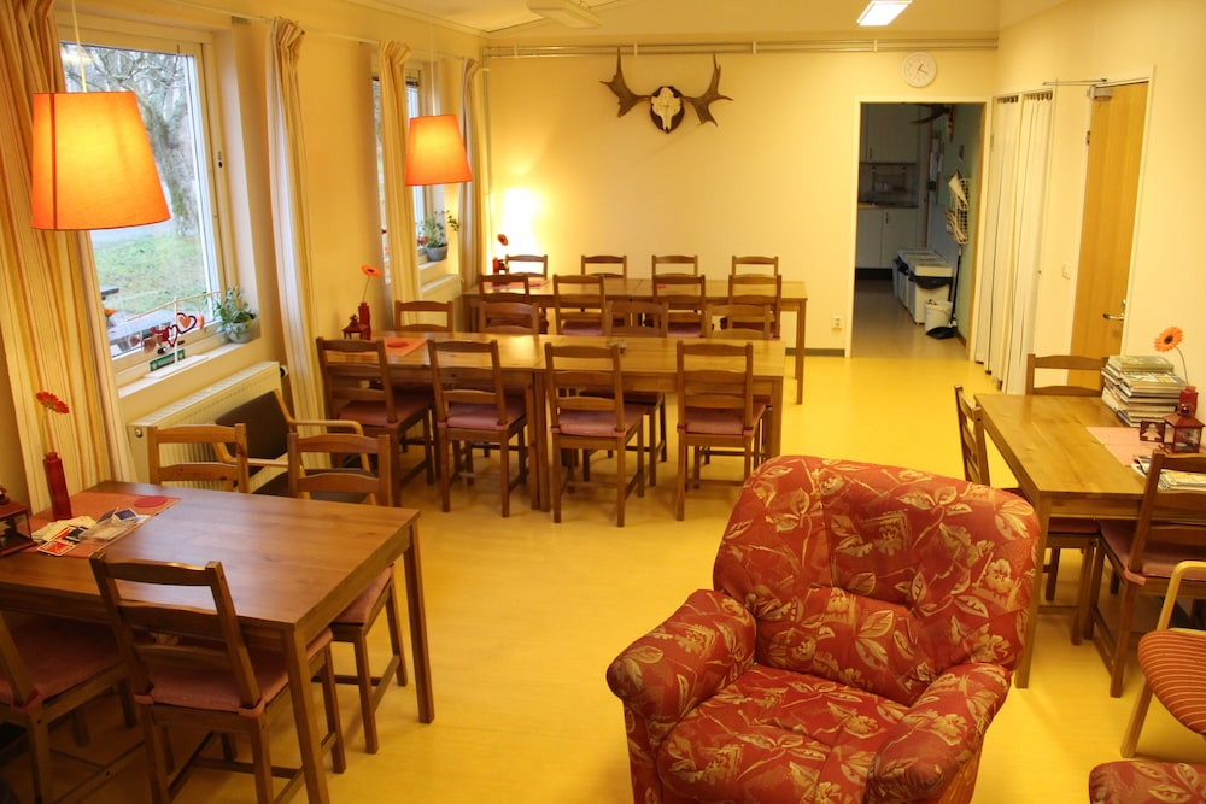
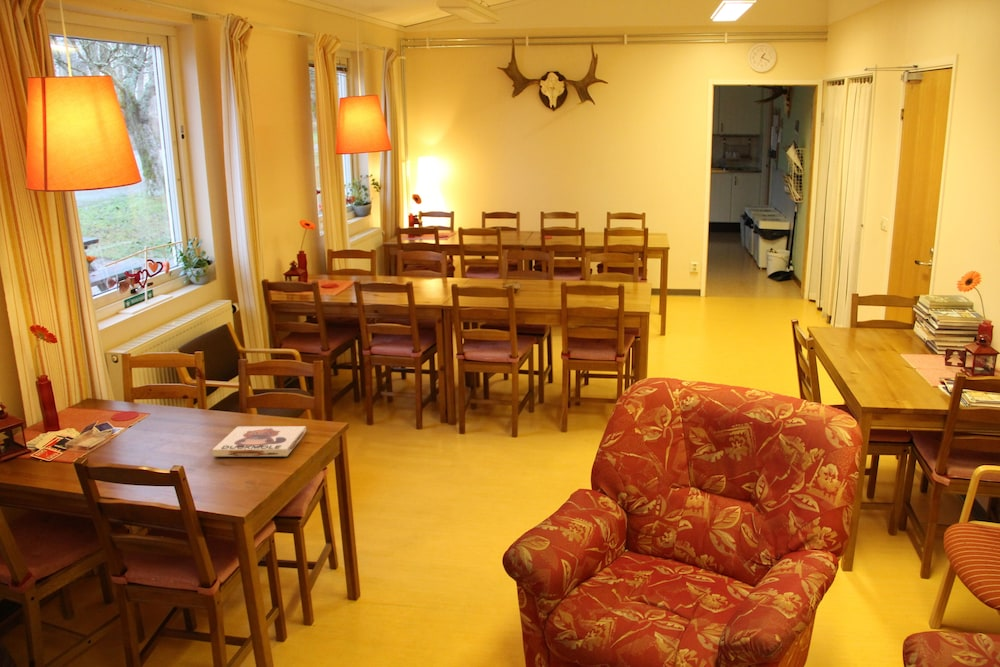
+ board game [211,425,307,457]
